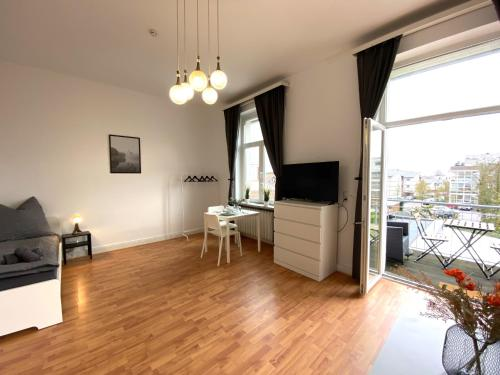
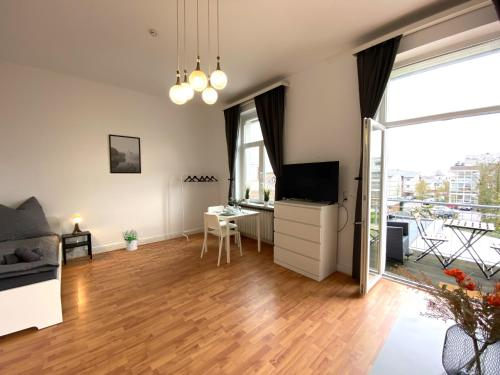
+ potted plant [121,229,139,252]
